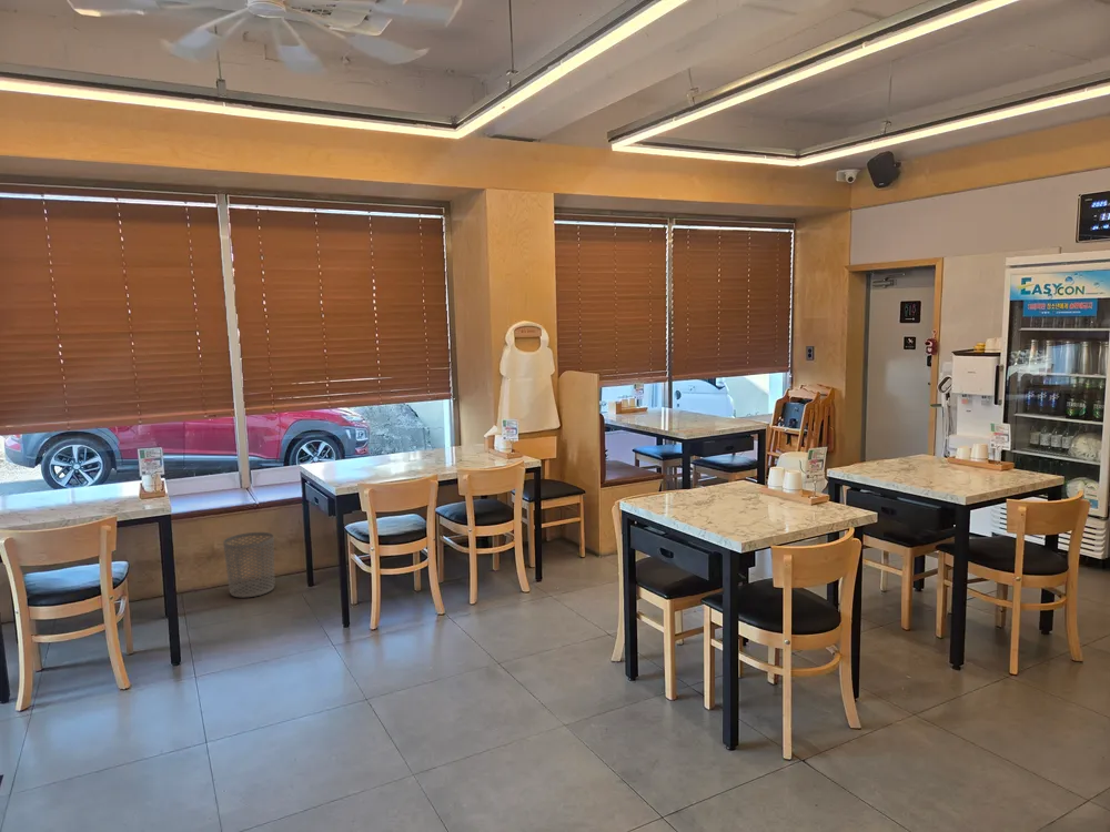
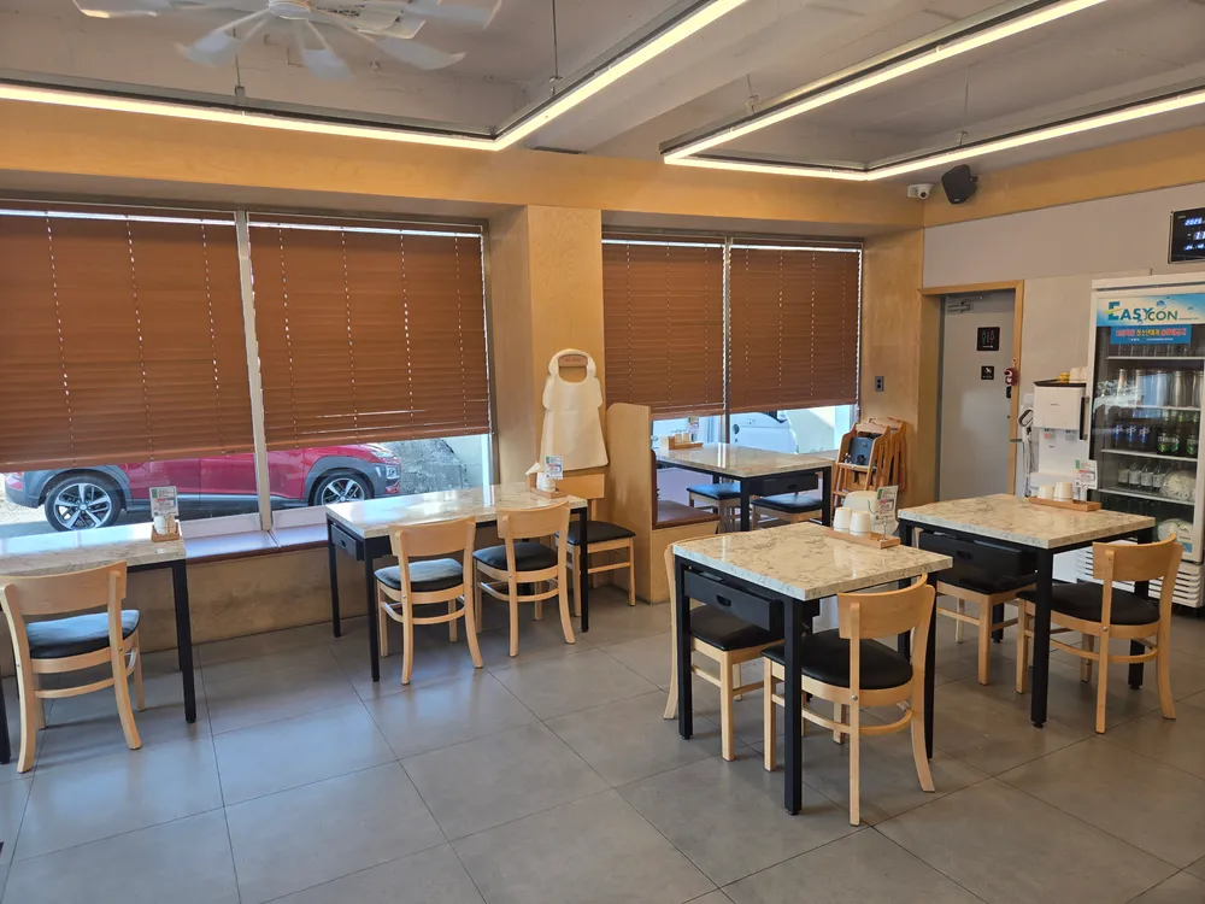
- waste bin [222,531,275,599]
